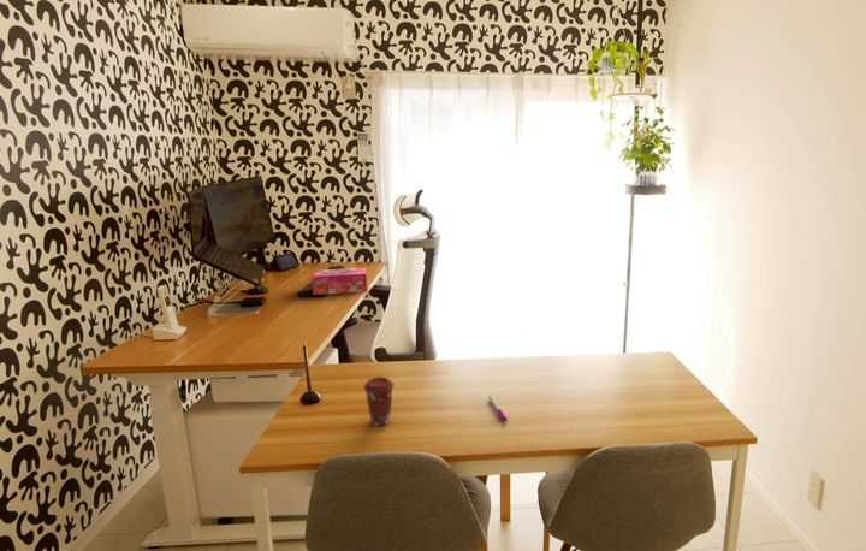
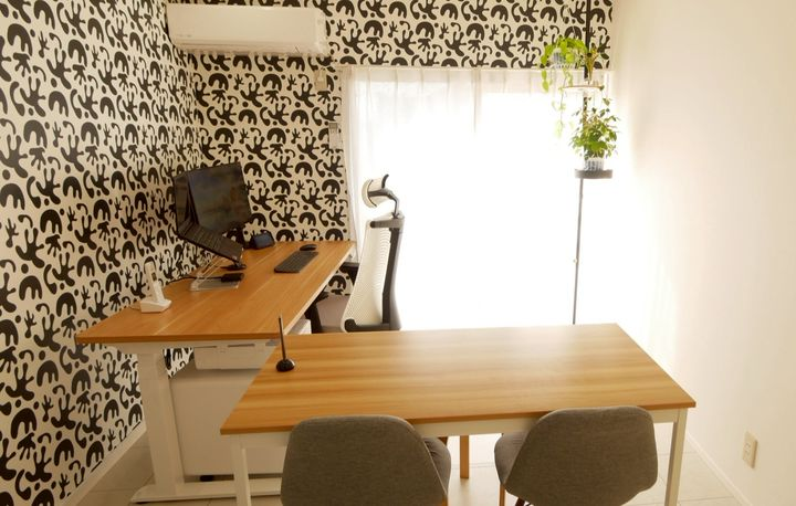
- tissue box [310,267,368,296]
- pen [487,395,509,422]
- coffee cup [362,375,395,427]
